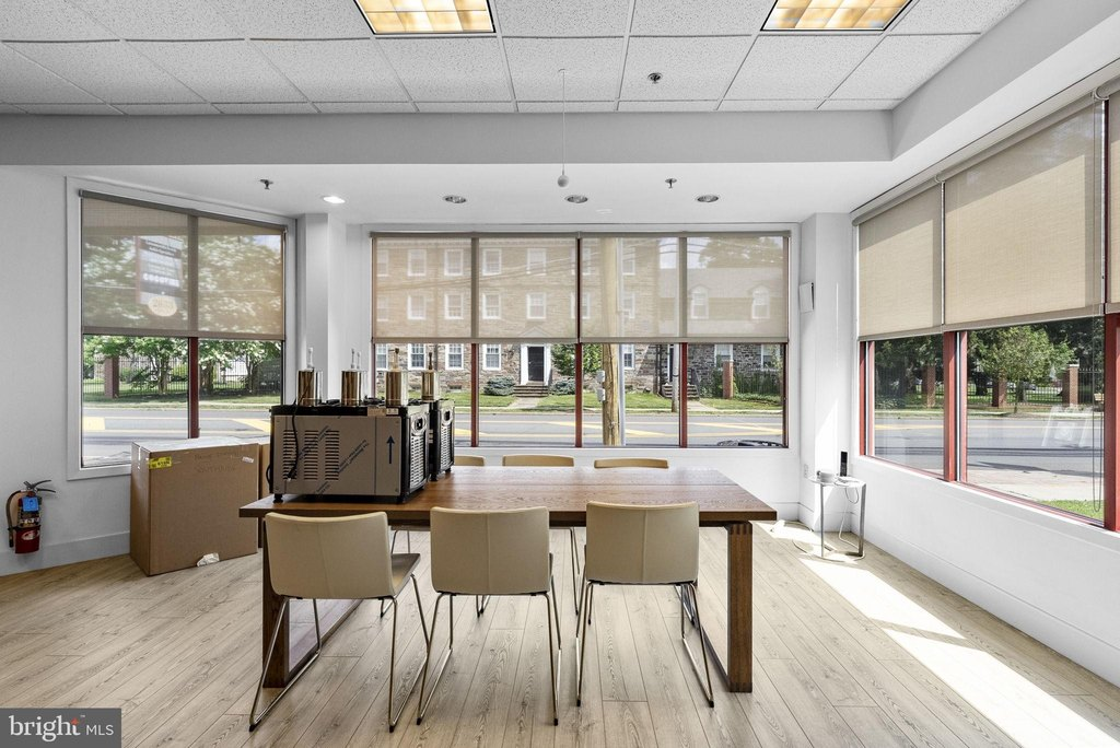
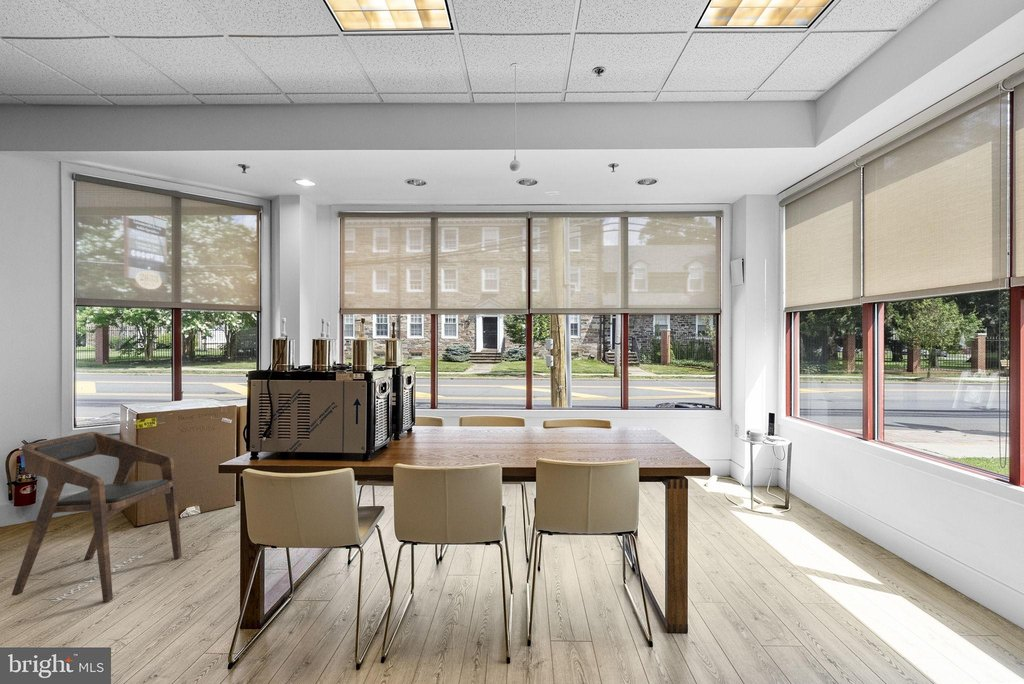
+ armchair [11,431,183,603]
